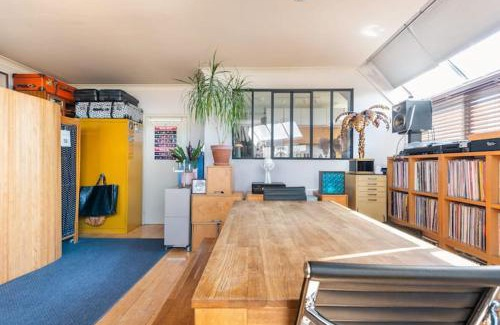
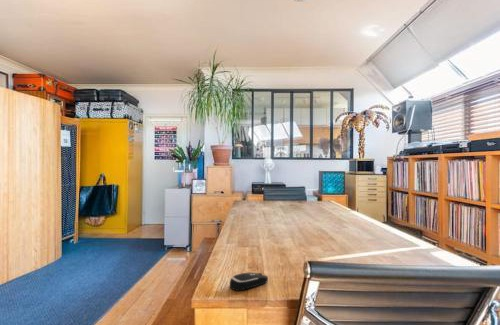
+ computer mouse [229,272,269,292]
